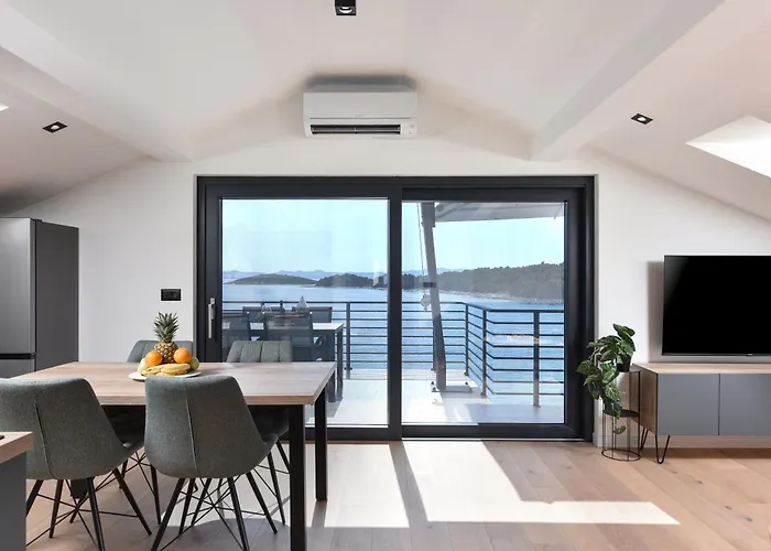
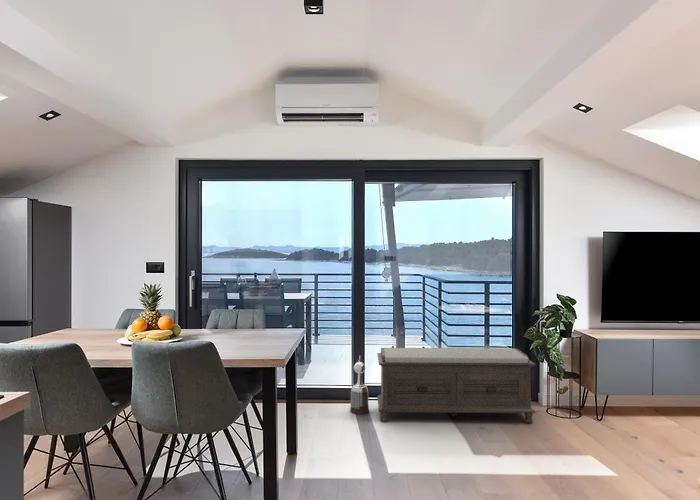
+ bench [376,347,537,424]
+ trophy [349,356,370,415]
